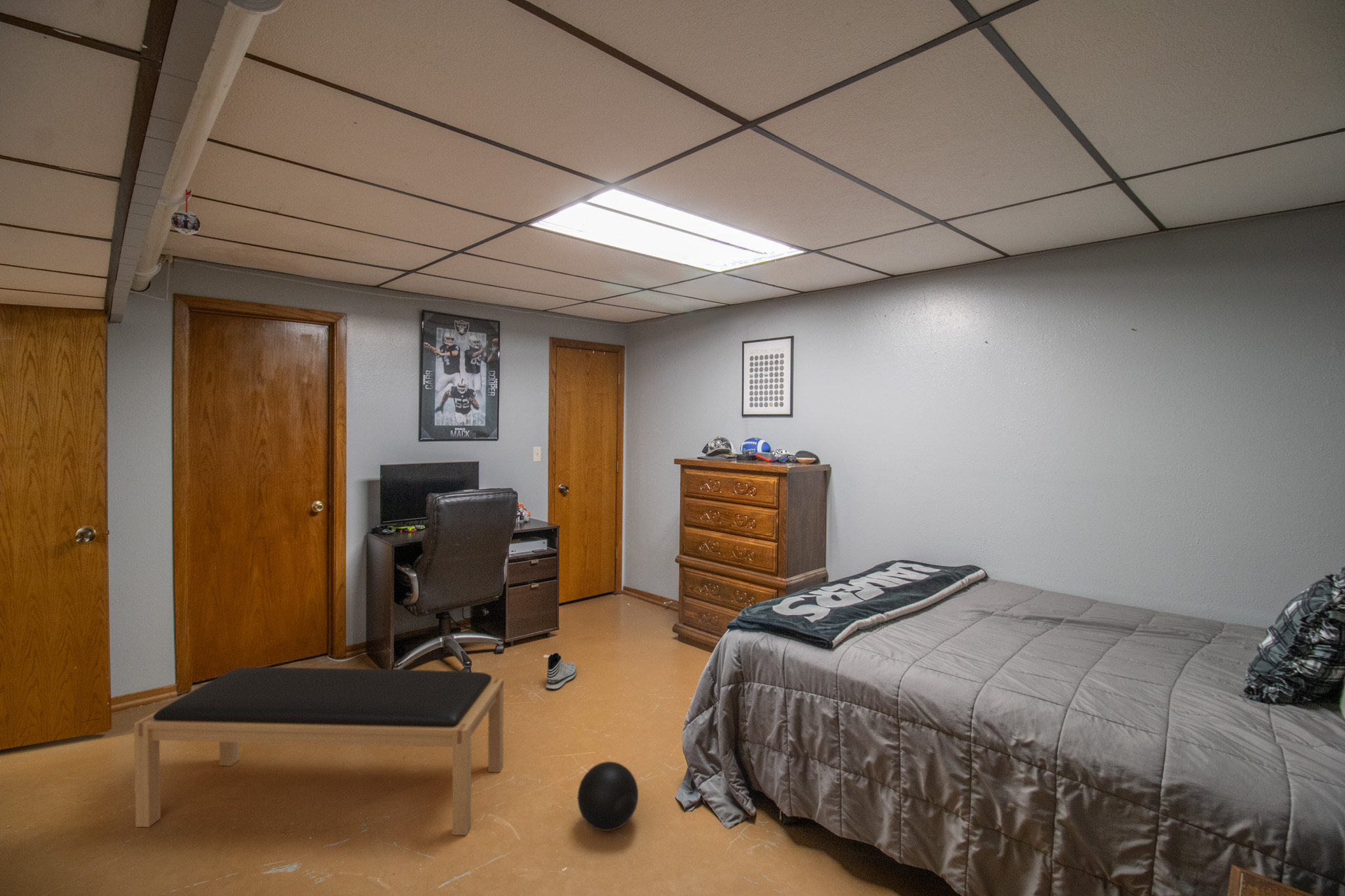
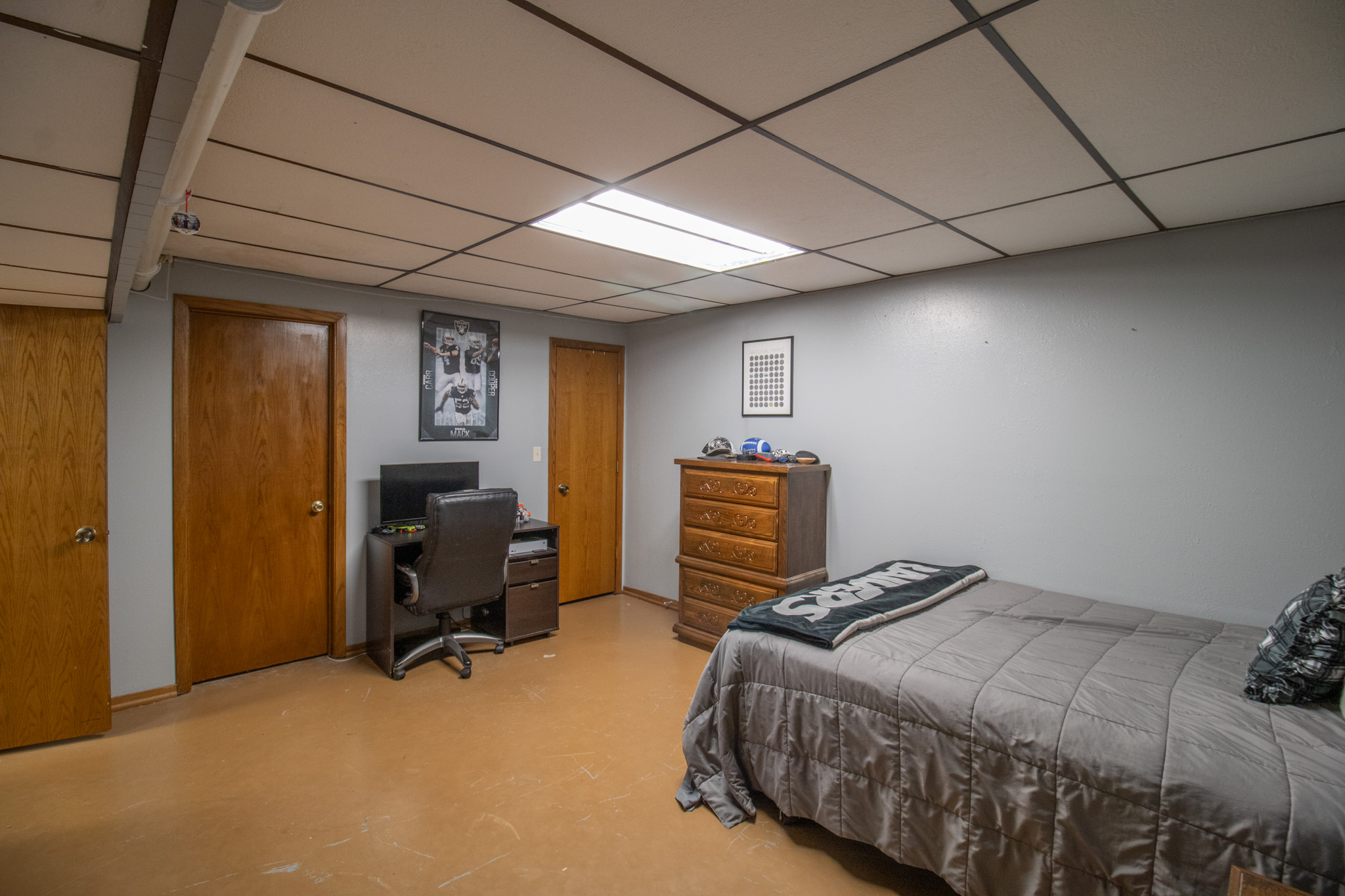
- ball [577,761,639,832]
- bench [133,667,504,836]
- sneaker [545,652,577,691]
